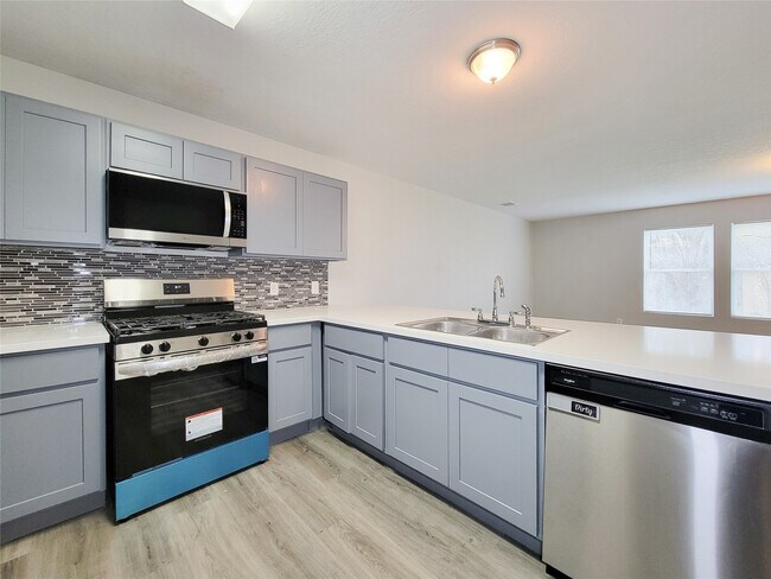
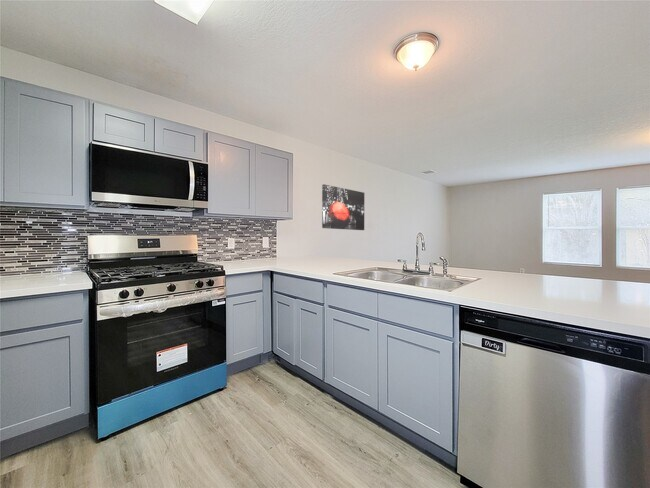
+ wall art [321,183,365,231]
